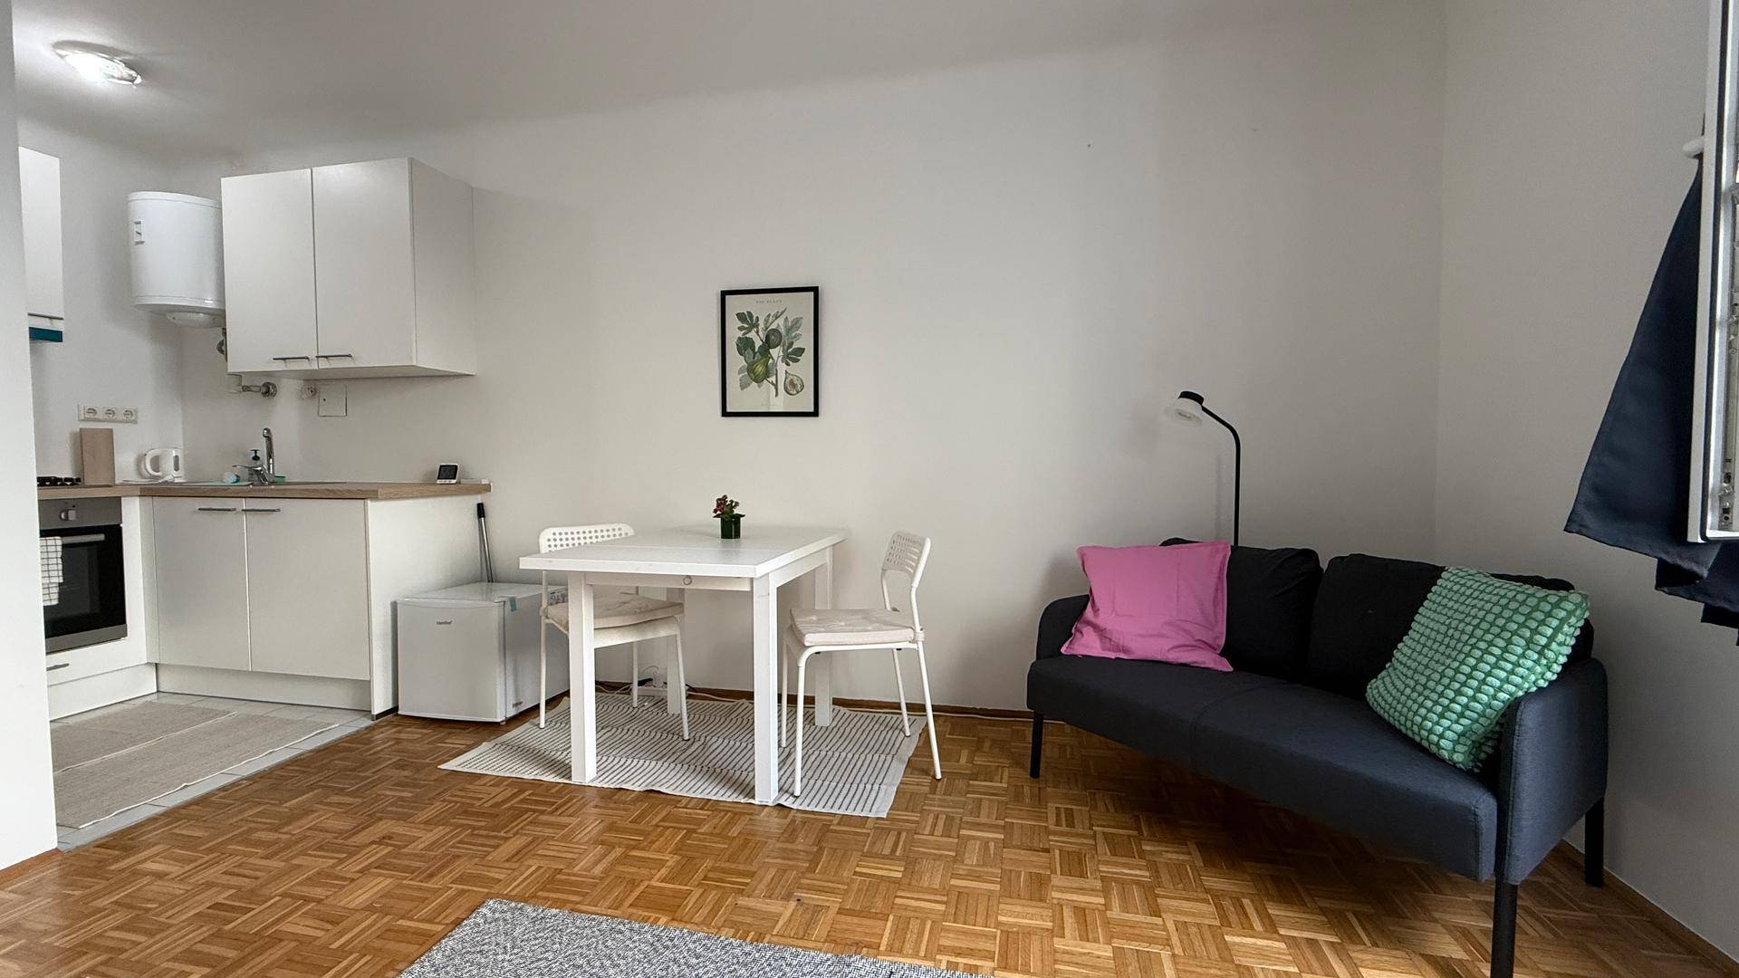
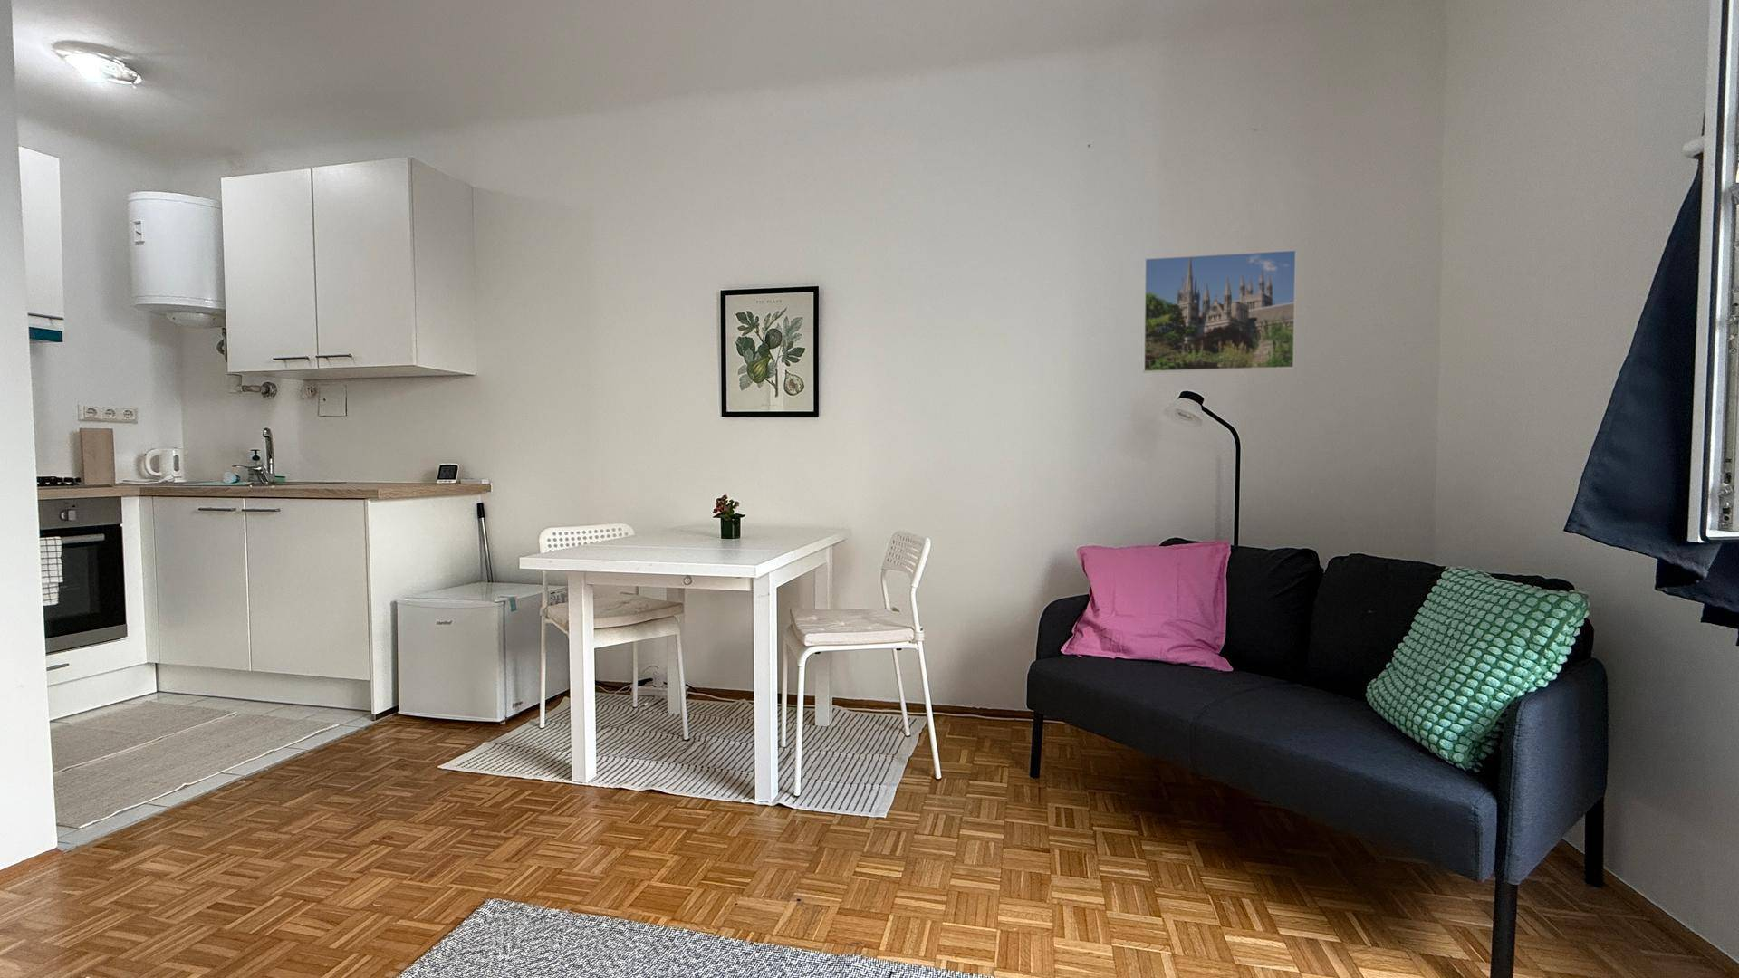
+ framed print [1142,250,1297,373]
